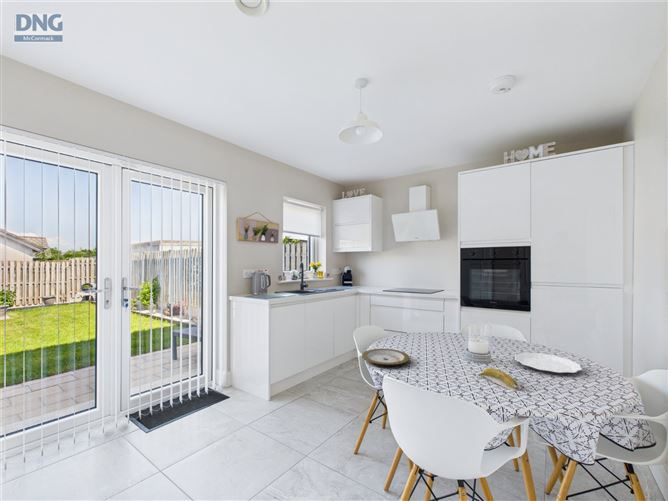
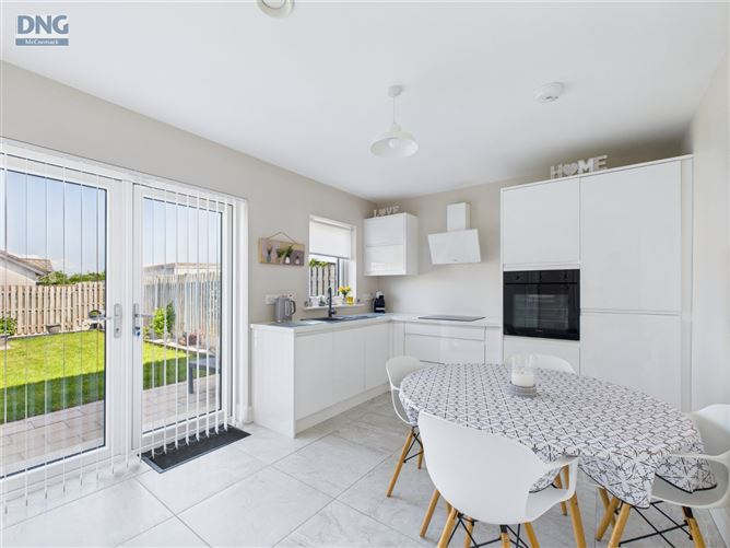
- plate [361,348,411,366]
- plate [514,352,583,376]
- banana [478,367,522,392]
